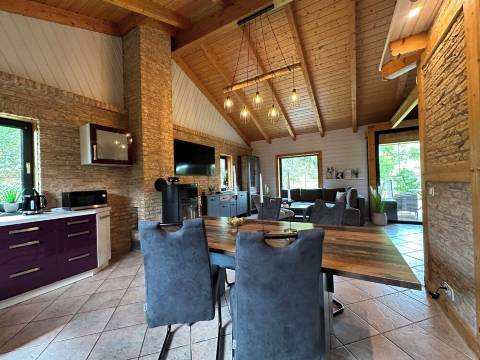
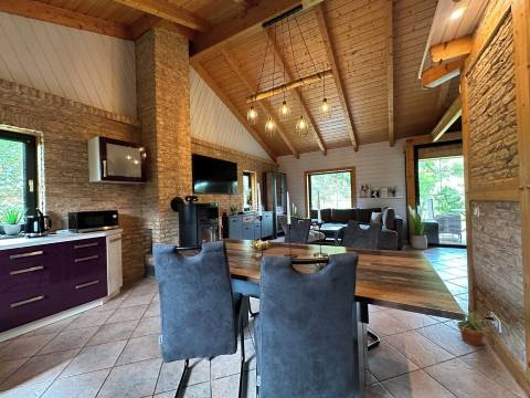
+ potted plant [455,311,490,346]
